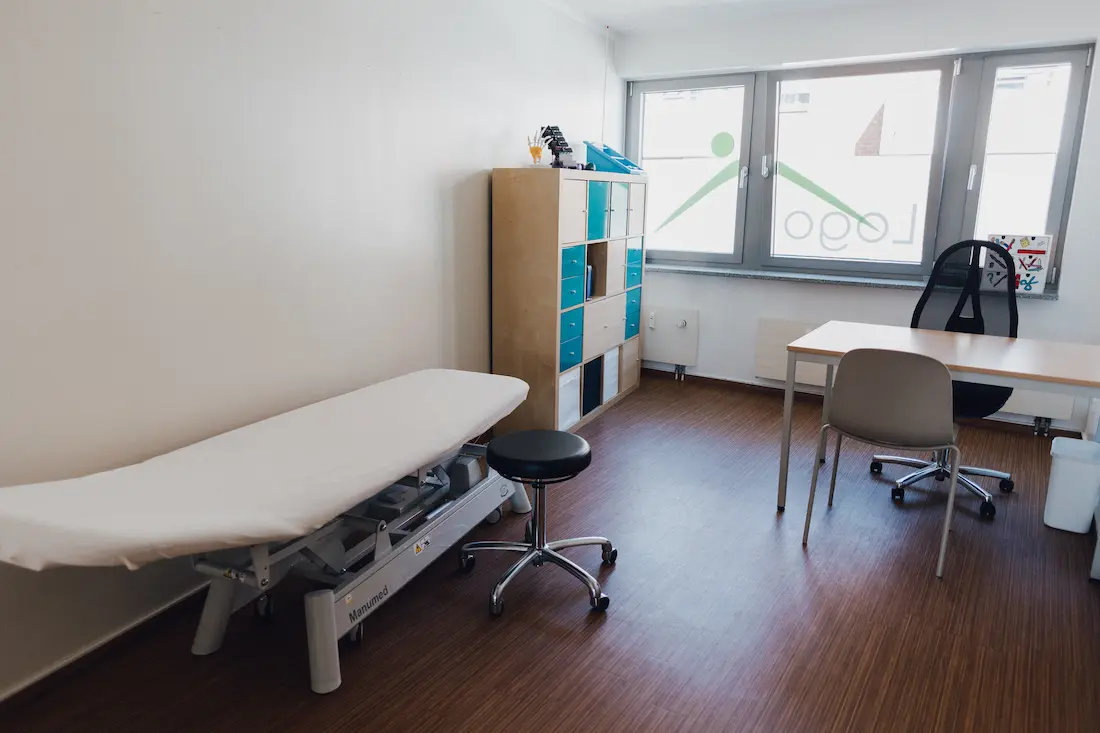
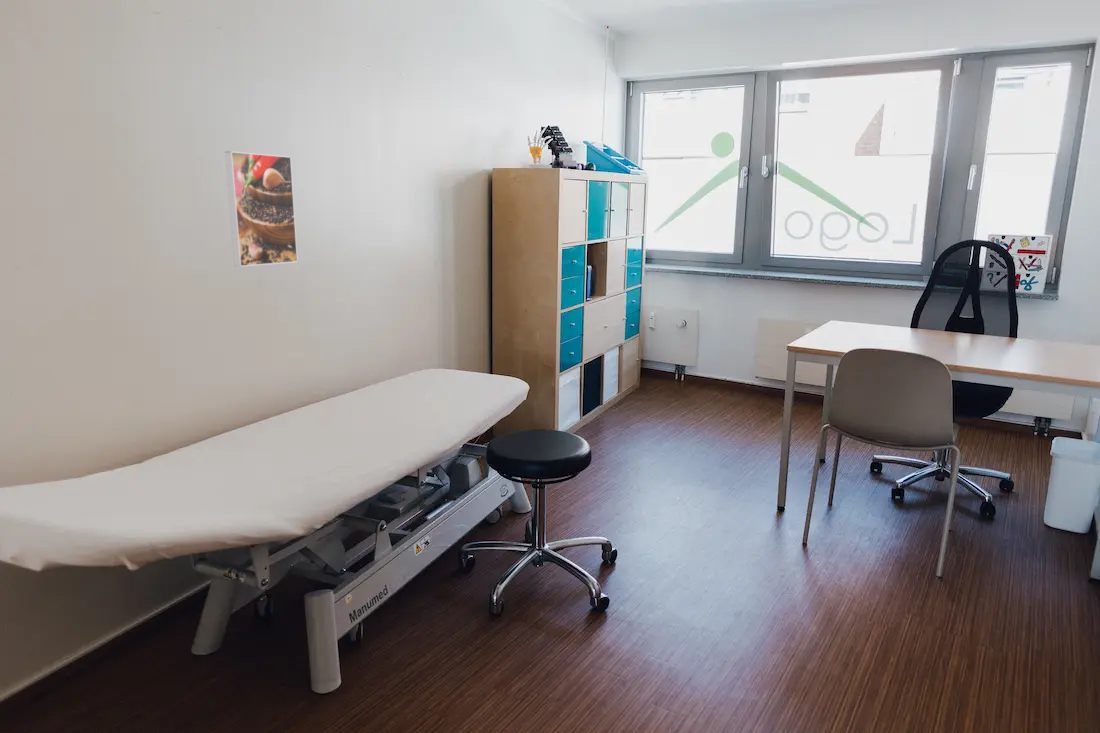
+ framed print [224,150,299,268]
